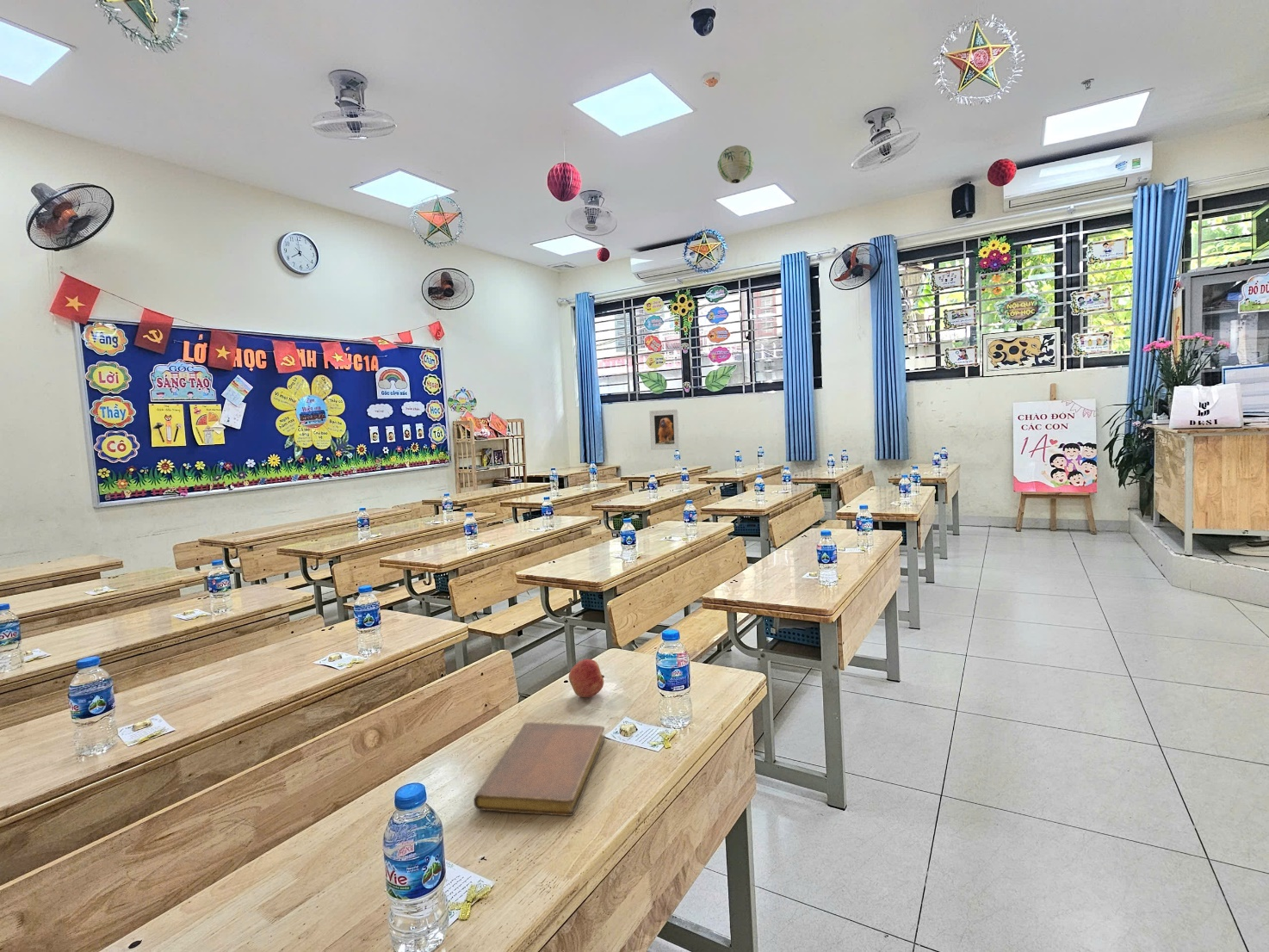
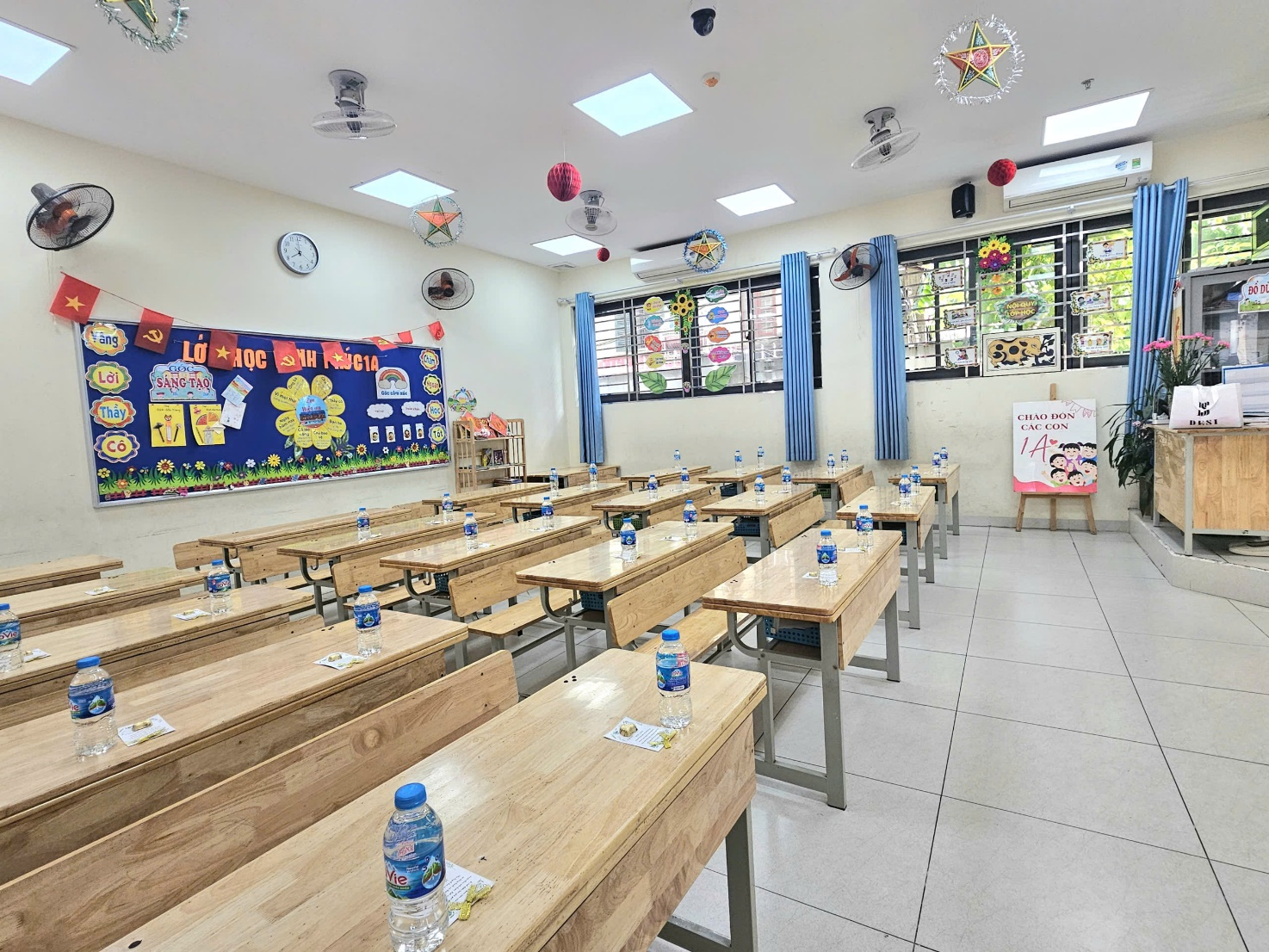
- notebook [473,721,606,817]
- paper lantern [716,145,755,184]
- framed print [648,408,681,450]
- apple [568,658,605,698]
